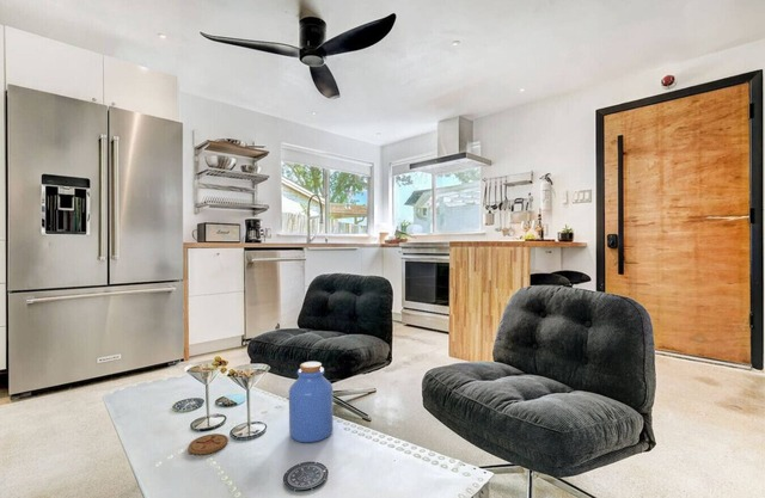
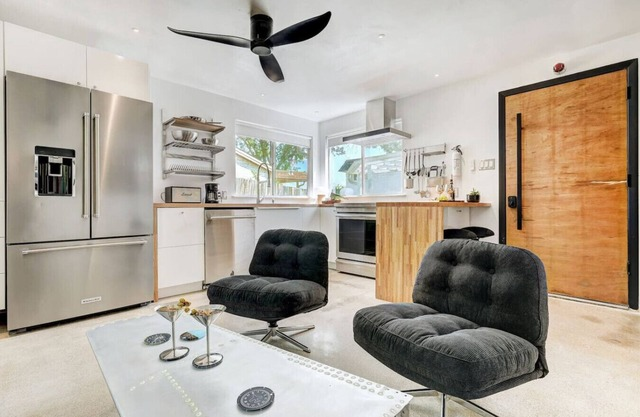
- coaster [188,432,230,455]
- jar [288,361,333,443]
